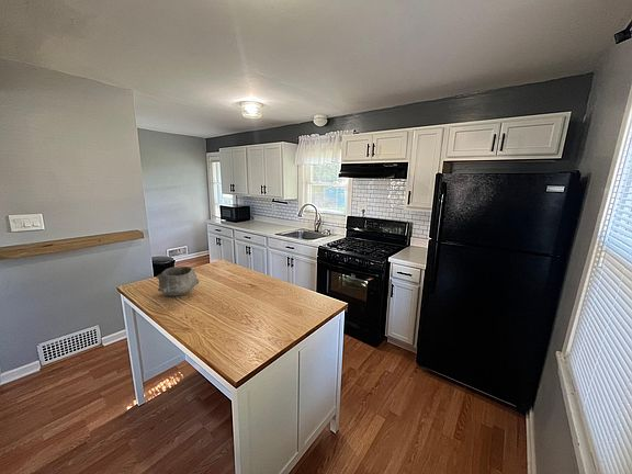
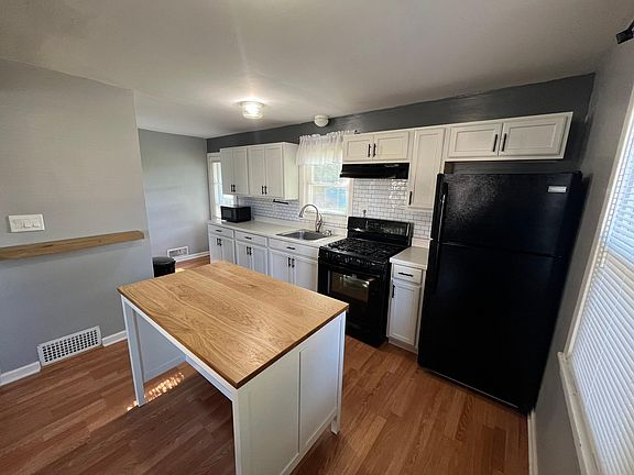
- bowl [156,266,200,297]
